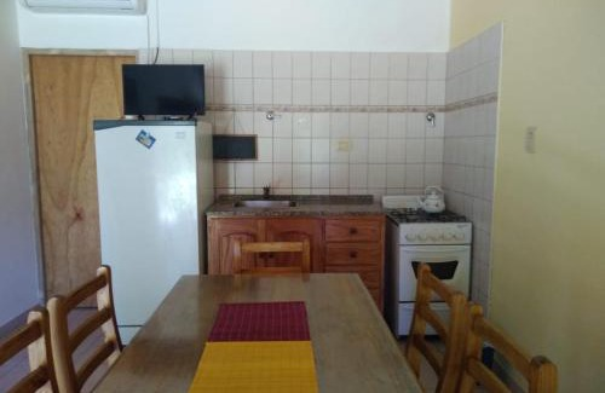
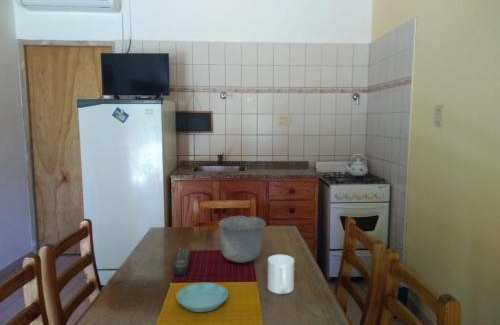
+ saucer [175,282,229,313]
+ cup [218,215,267,264]
+ mug [267,254,295,295]
+ remote control [172,247,192,276]
